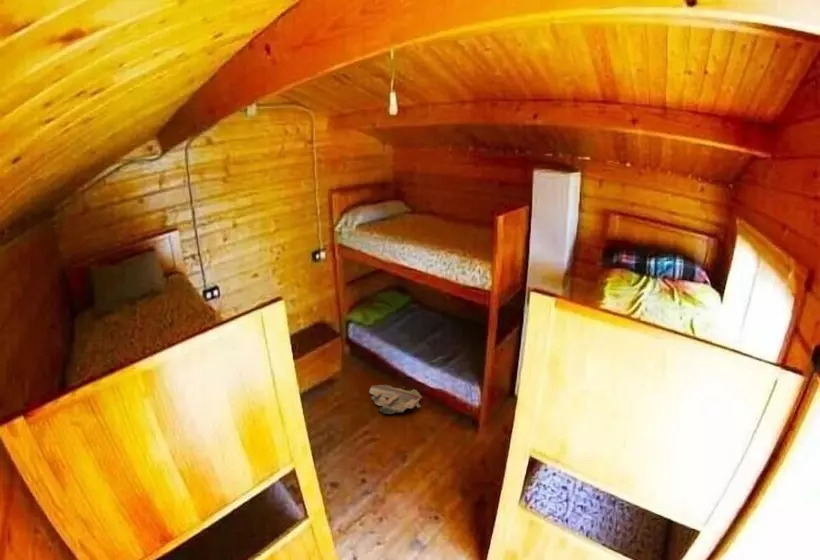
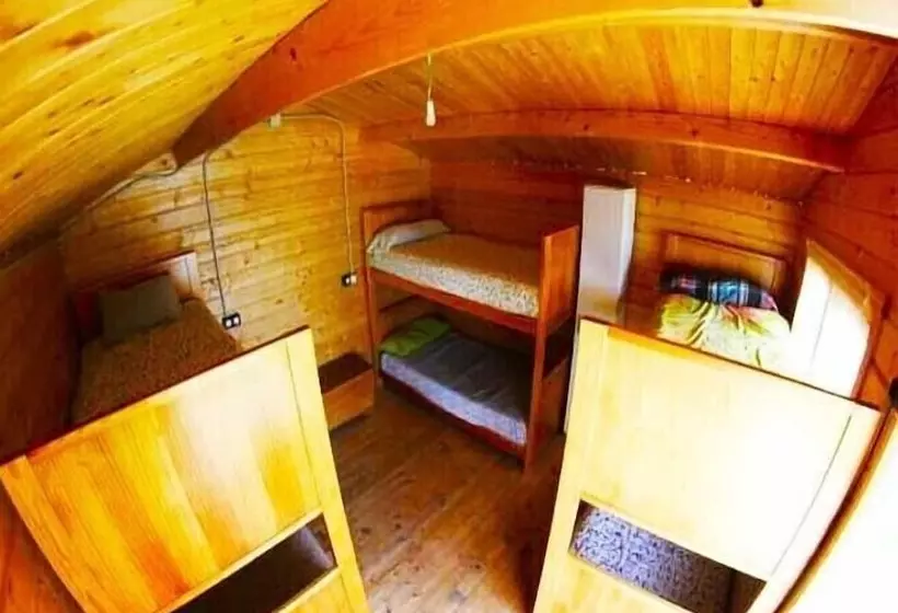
- sneaker [368,384,423,415]
